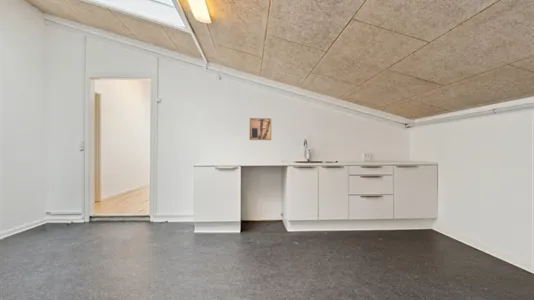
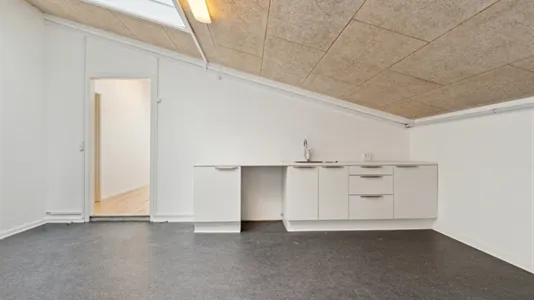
- wall art [249,117,272,141]
